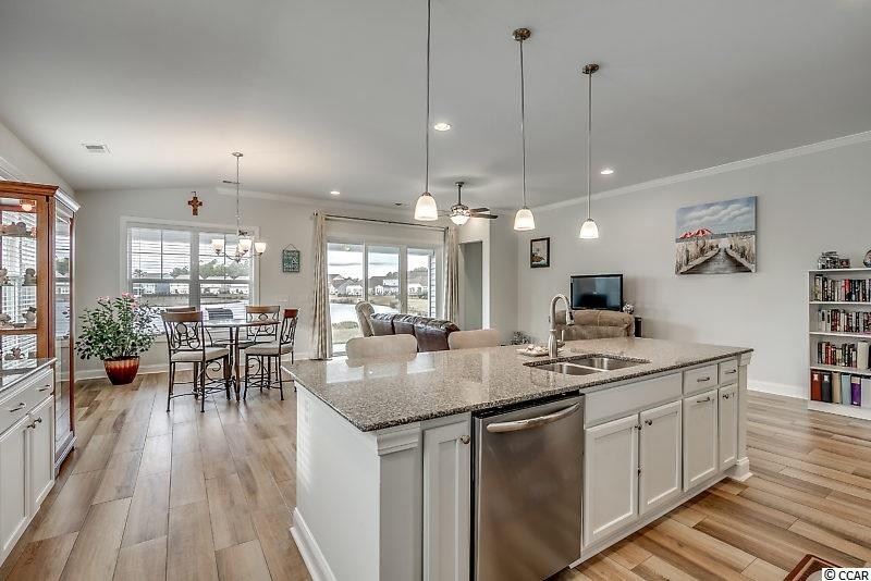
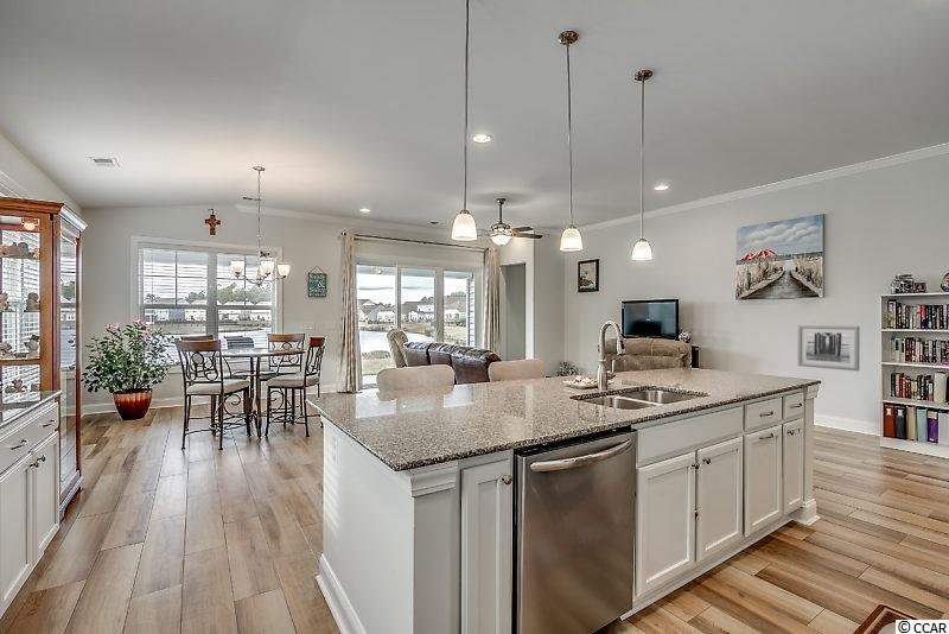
+ wall art [797,324,861,372]
